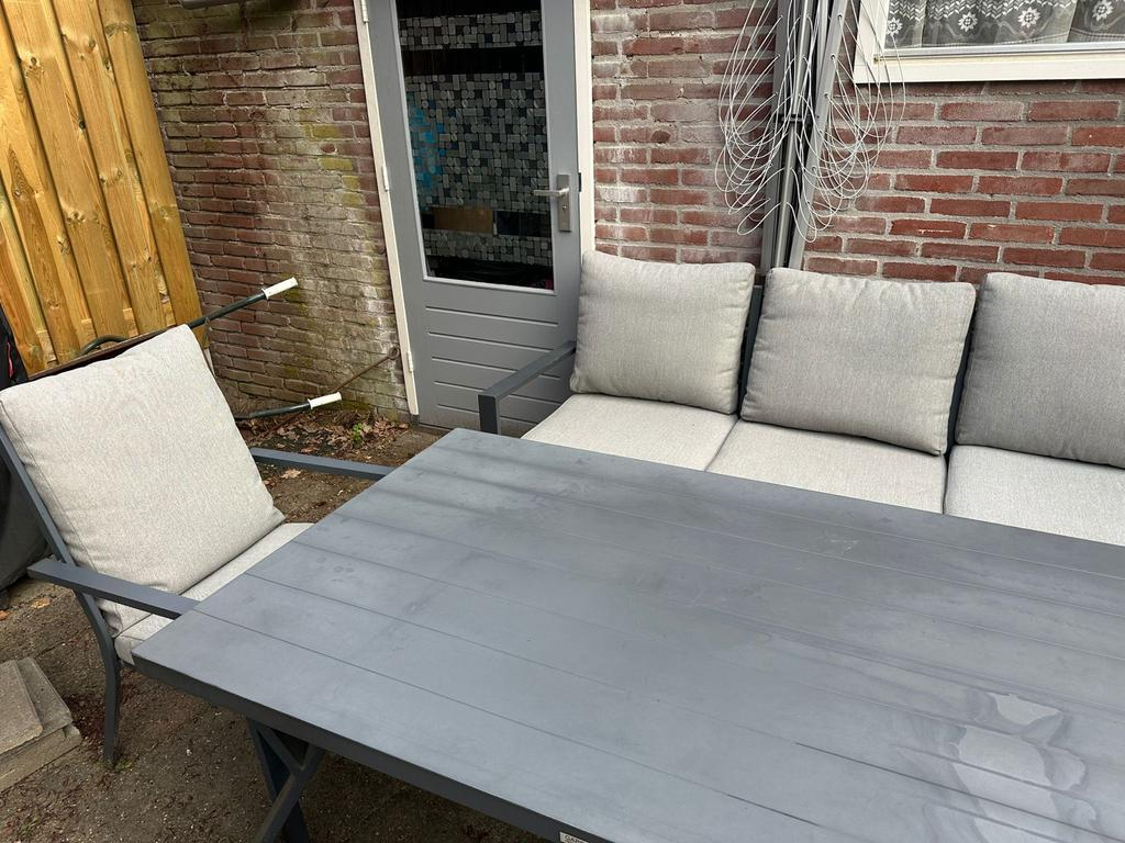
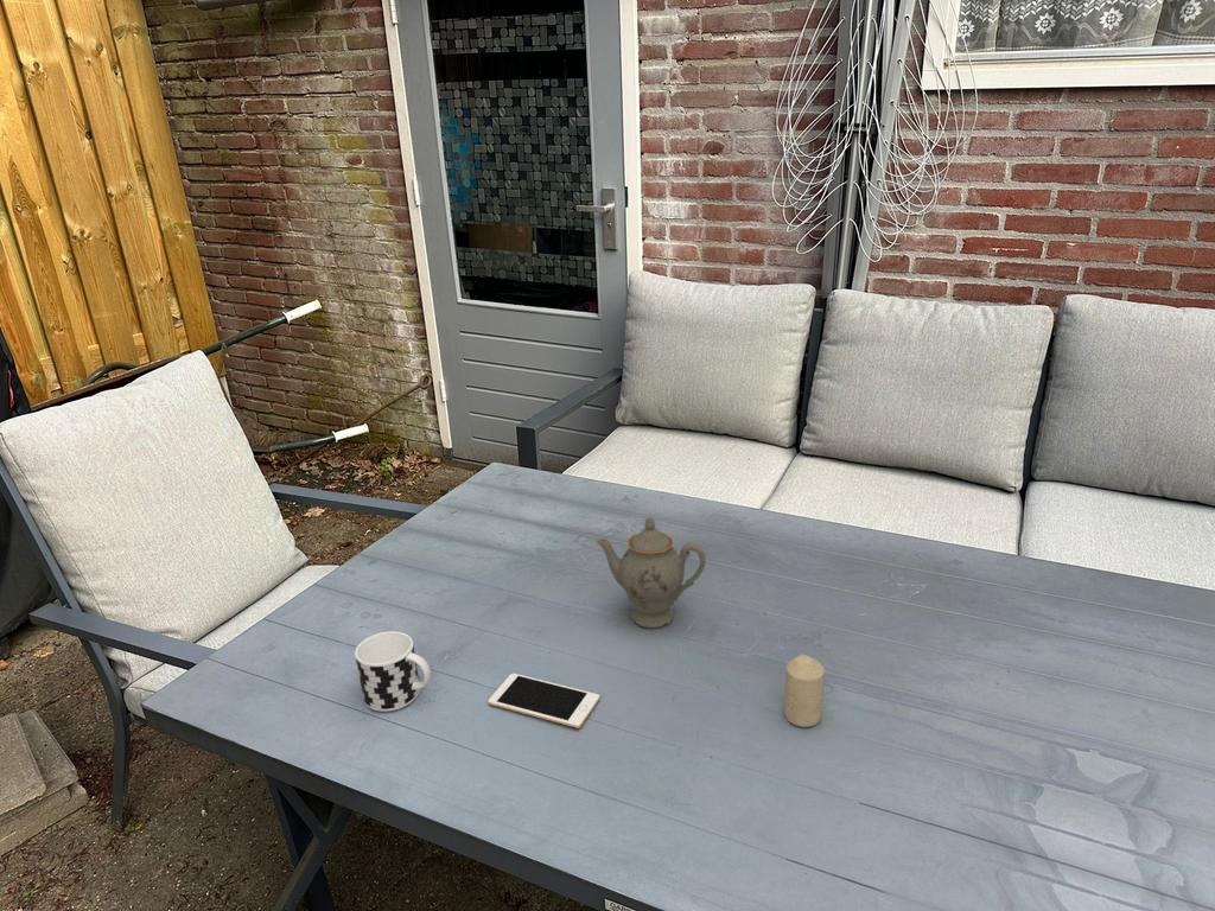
+ cup [354,630,432,713]
+ chinaware [594,515,706,629]
+ cell phone [488,673,600,730]
+ candle [783,654,826,728]
